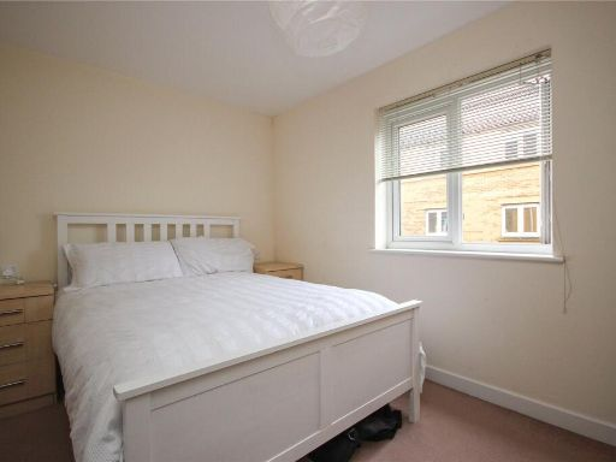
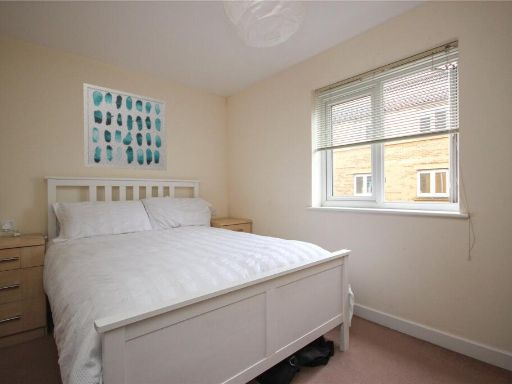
+ wall art [82,82,168,172]
